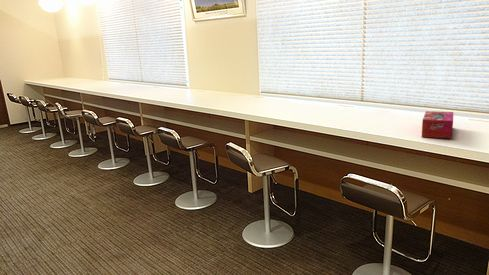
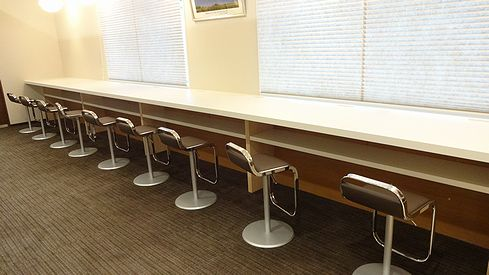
- tissue box [421,110,454,139]
